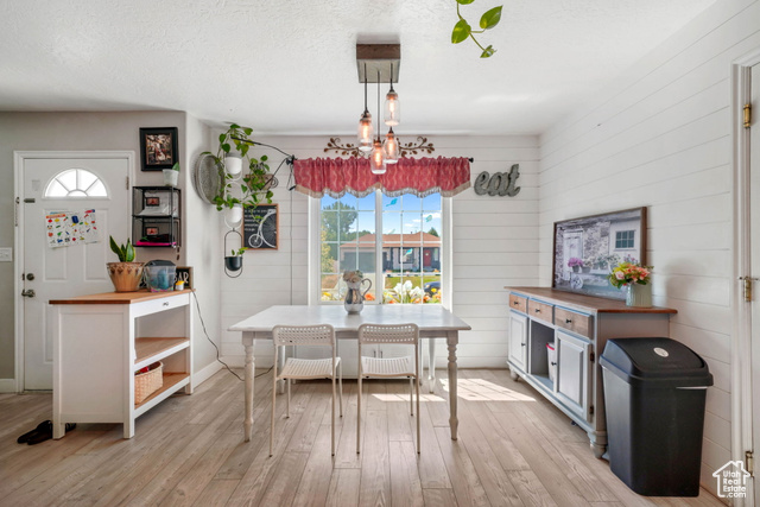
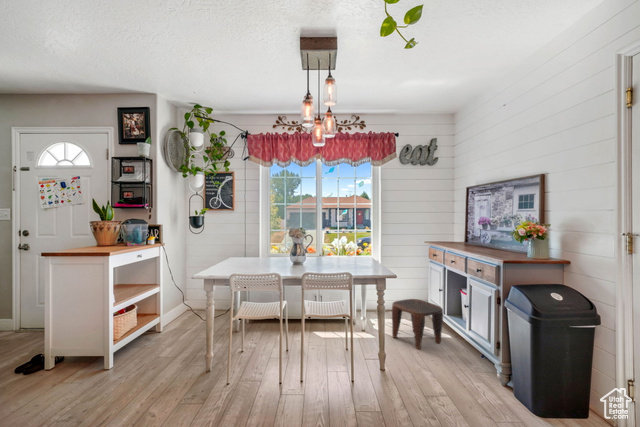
+ stool [391,298,444,350]
